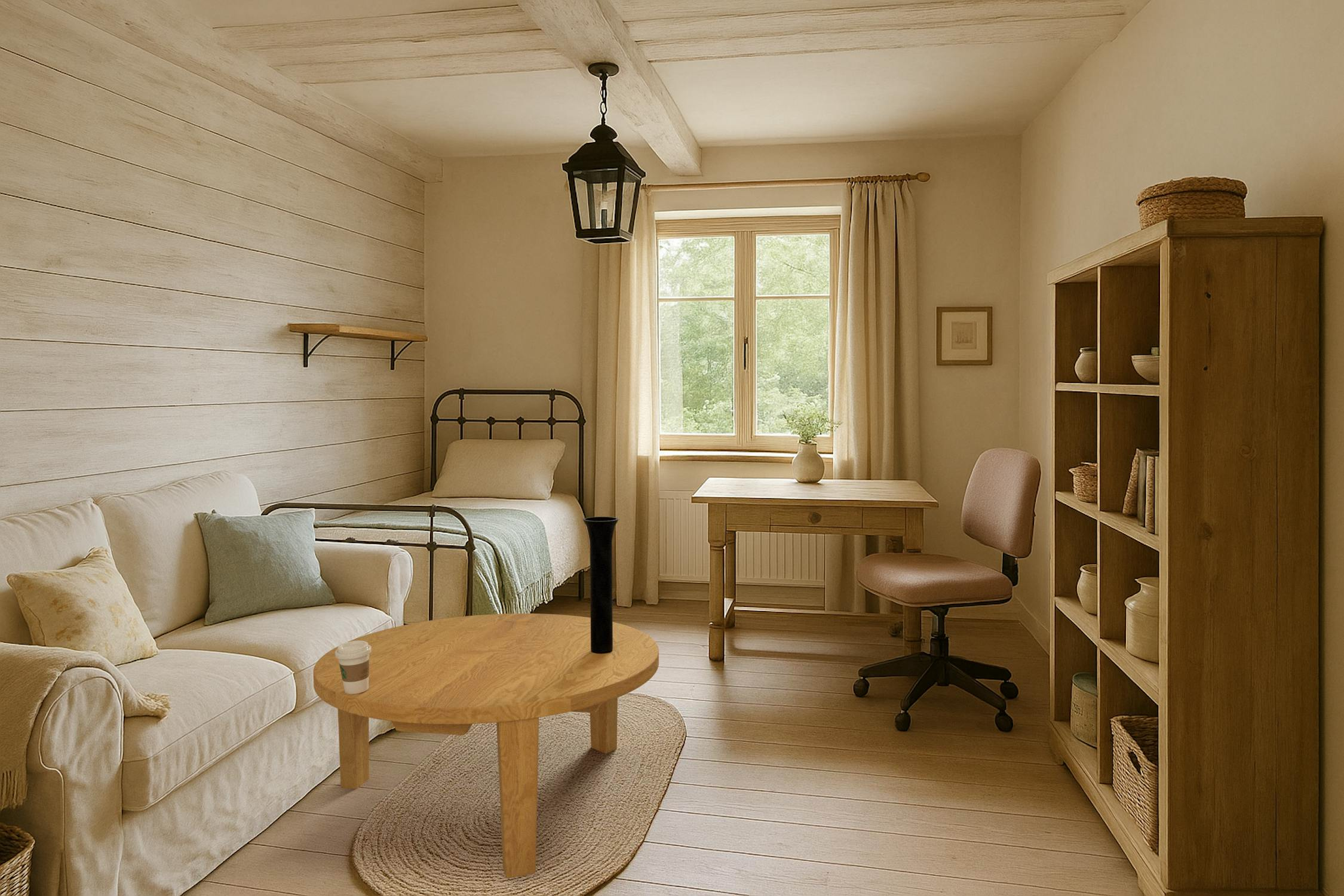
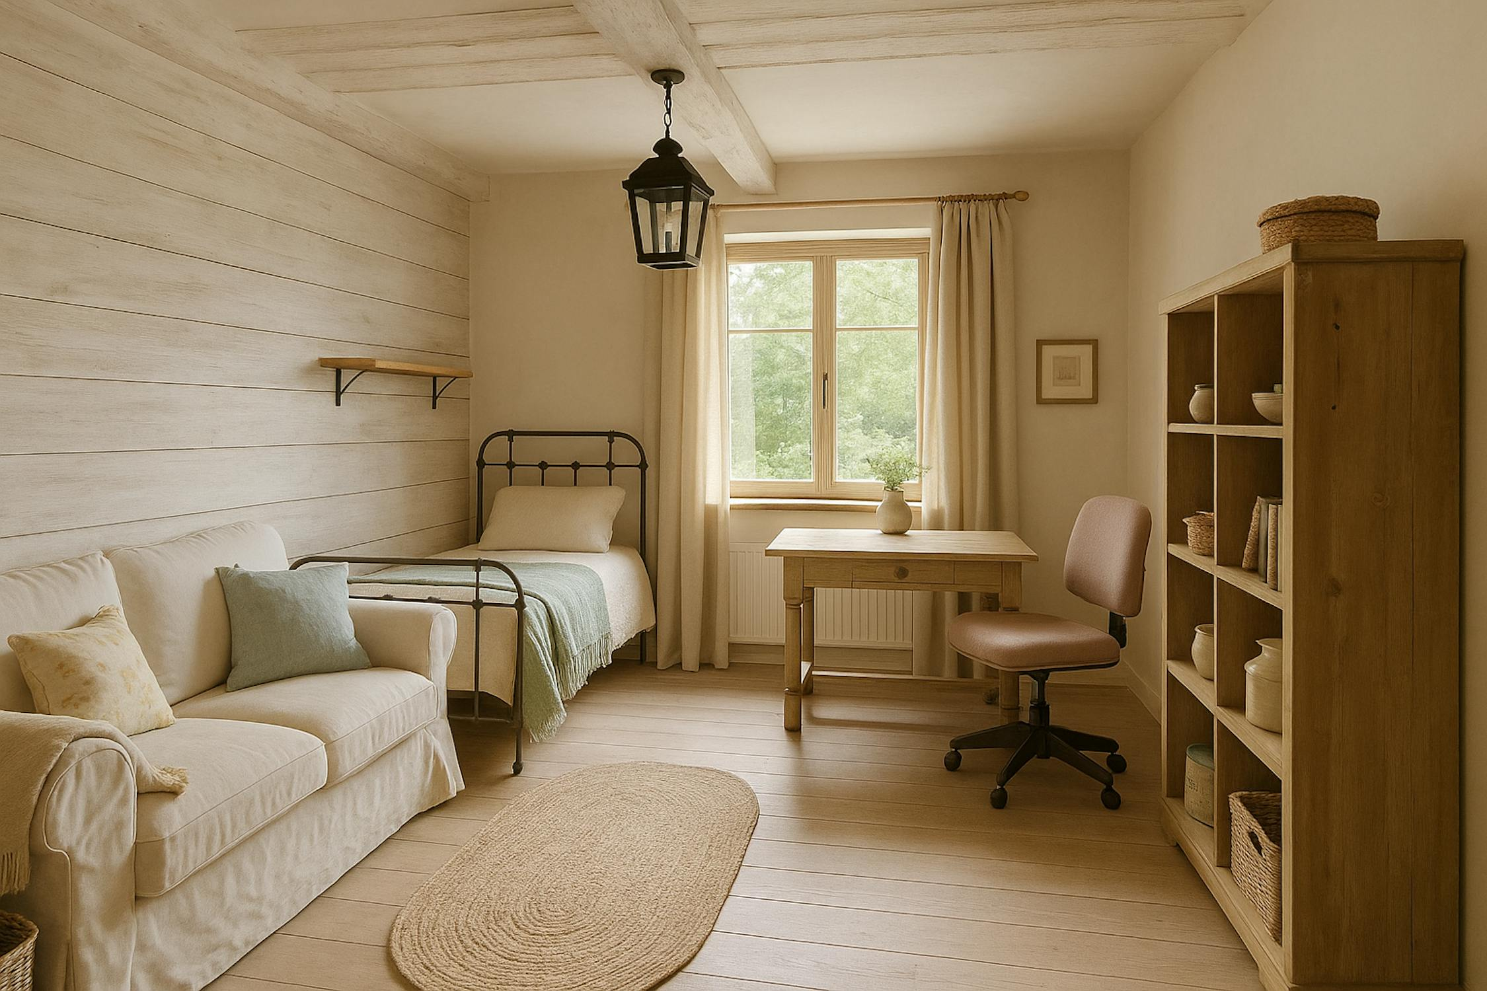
- coffee table [313,613,659,879]
- vase [582,516,619,653]
- coffee cup [335,640,372,694]
